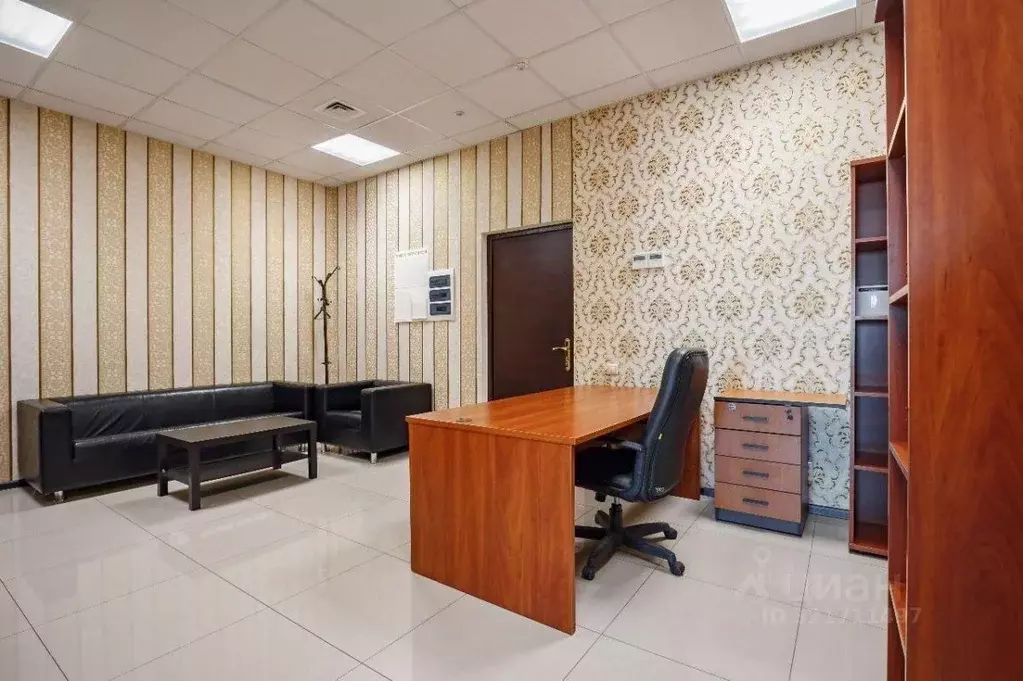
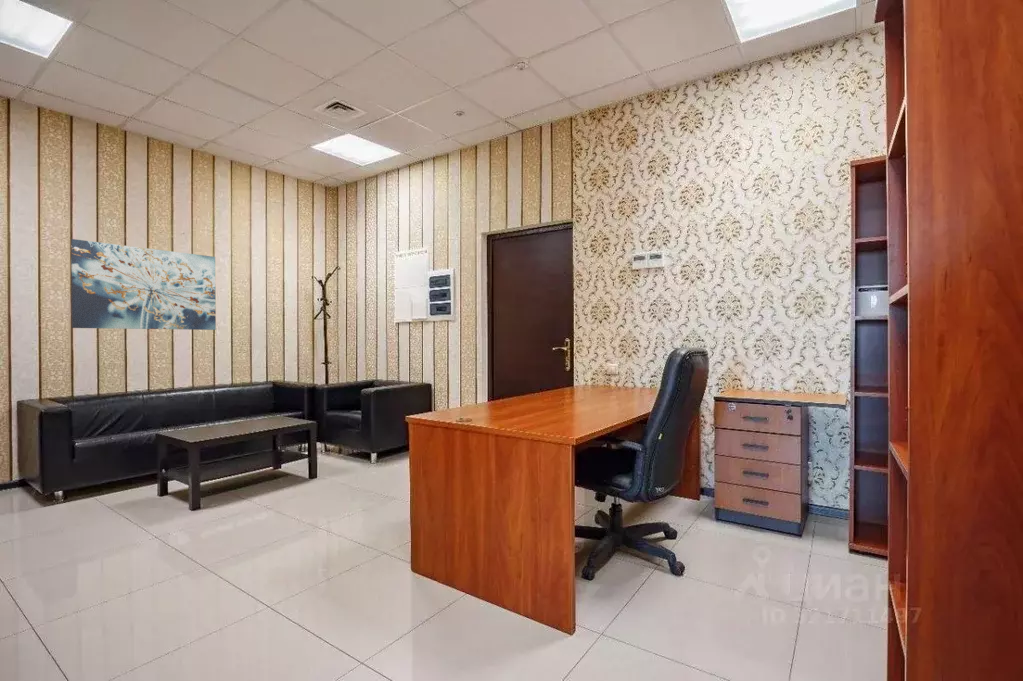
+ wall art [70,238,217,331]
